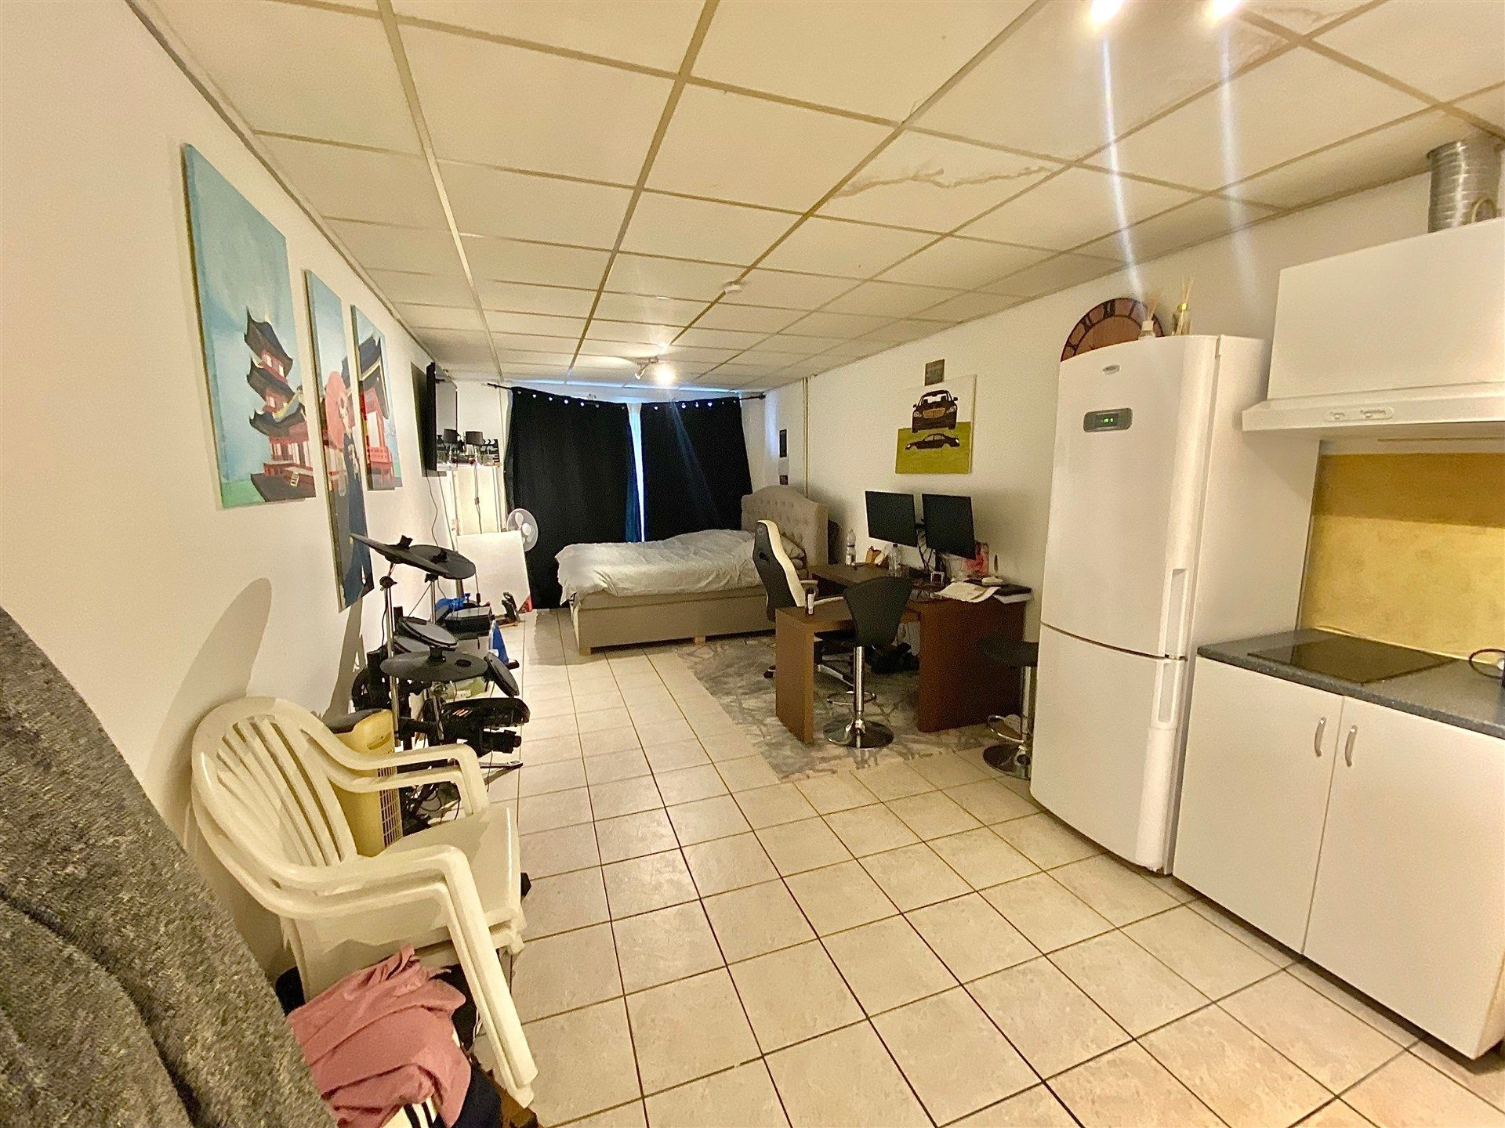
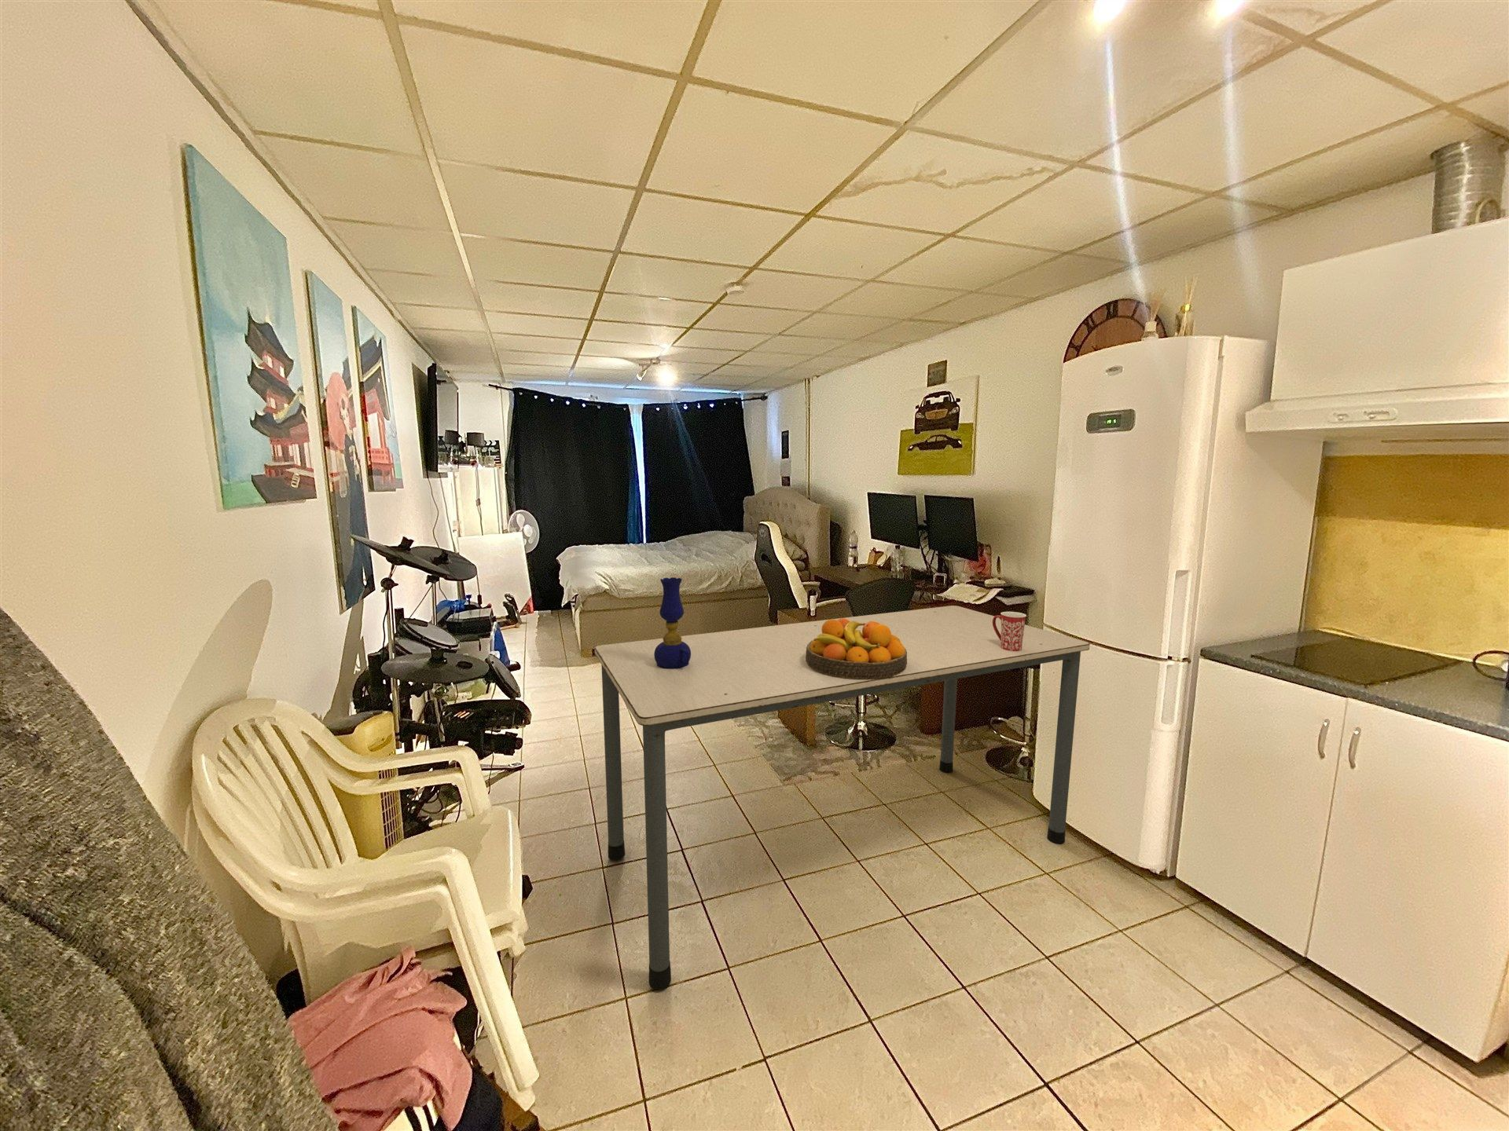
+ fruit bowl [806,618,907,678]
+ mug [992,611,1028,651]
+ oil lamp [654,576,690,669]
+ dining table [594,605,1091,991]
